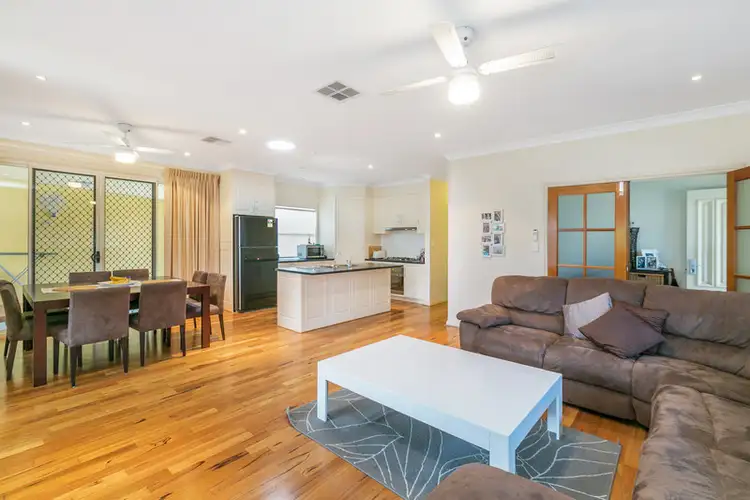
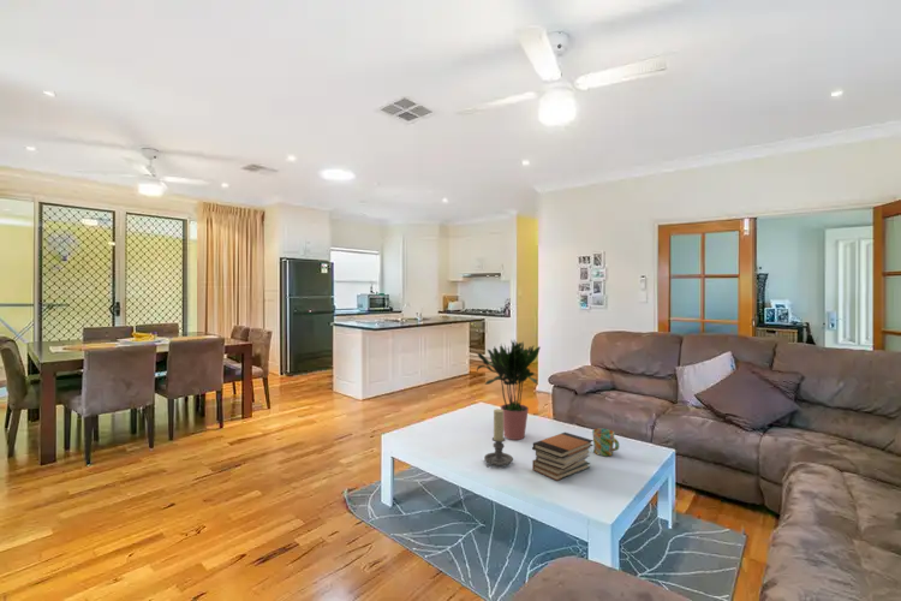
+ mug [591,428,621,457]
+ book stack [531,432,593,482]
+ candle holder [483,409,514,469]
+ potted plant [476,338,542,441]
